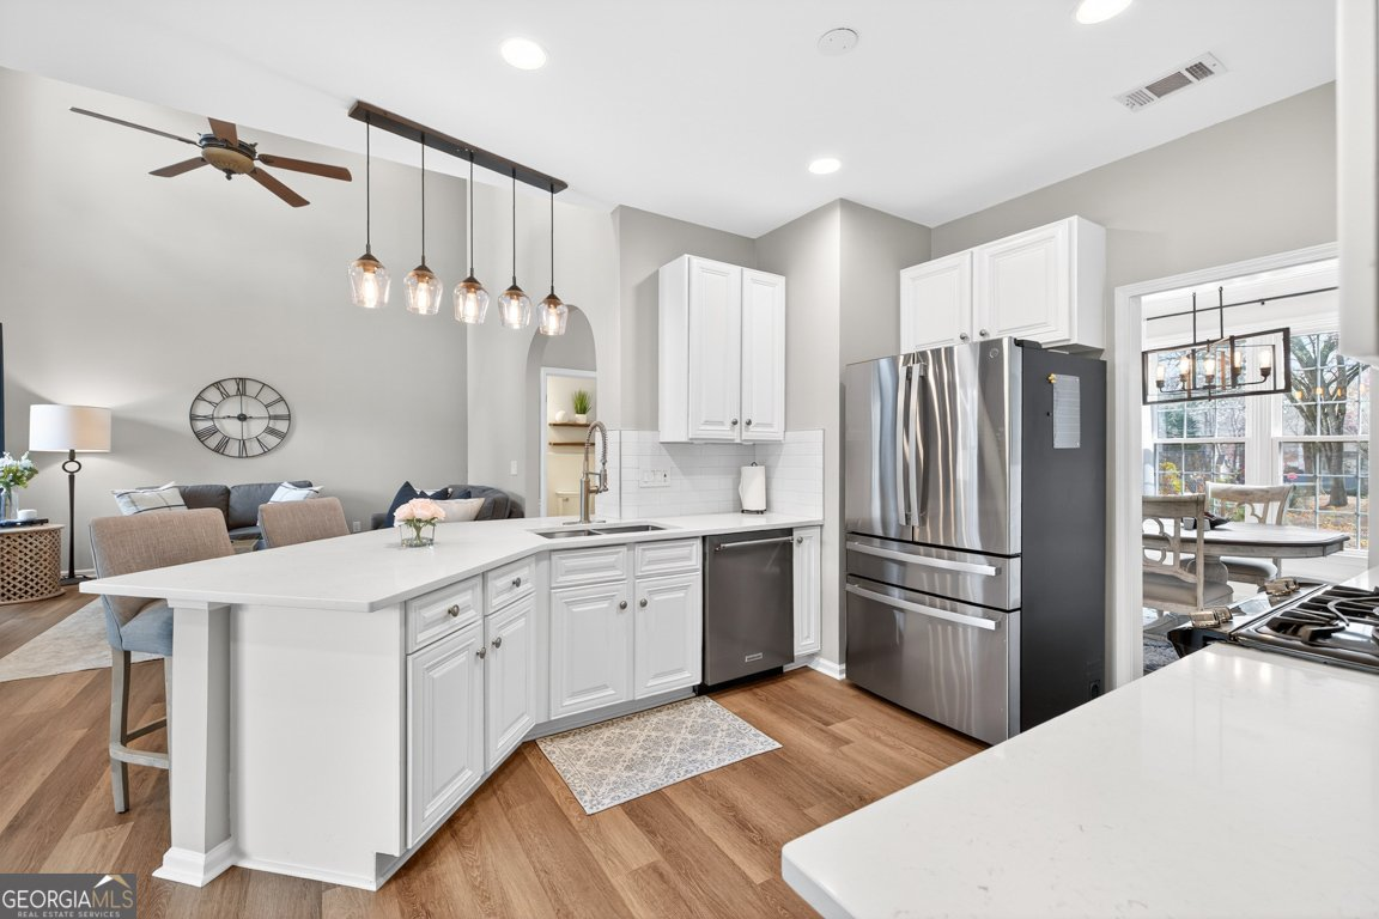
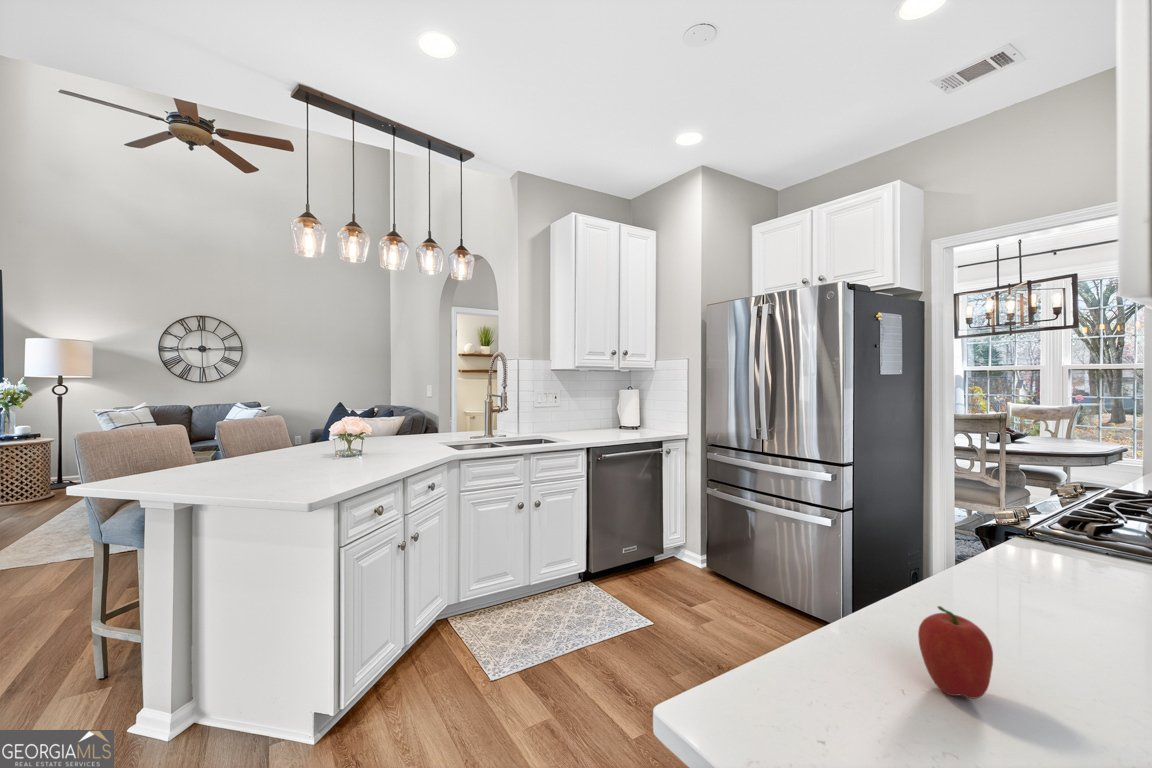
+ fruit [917,605,994,700]
